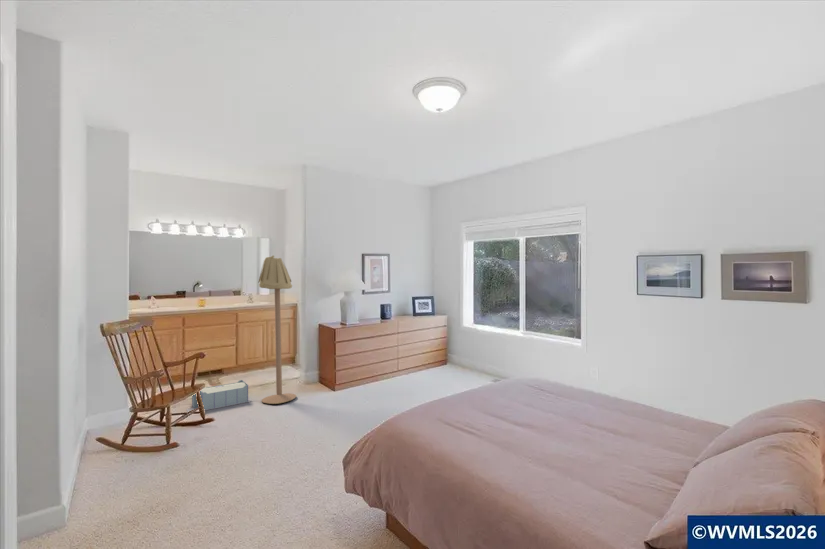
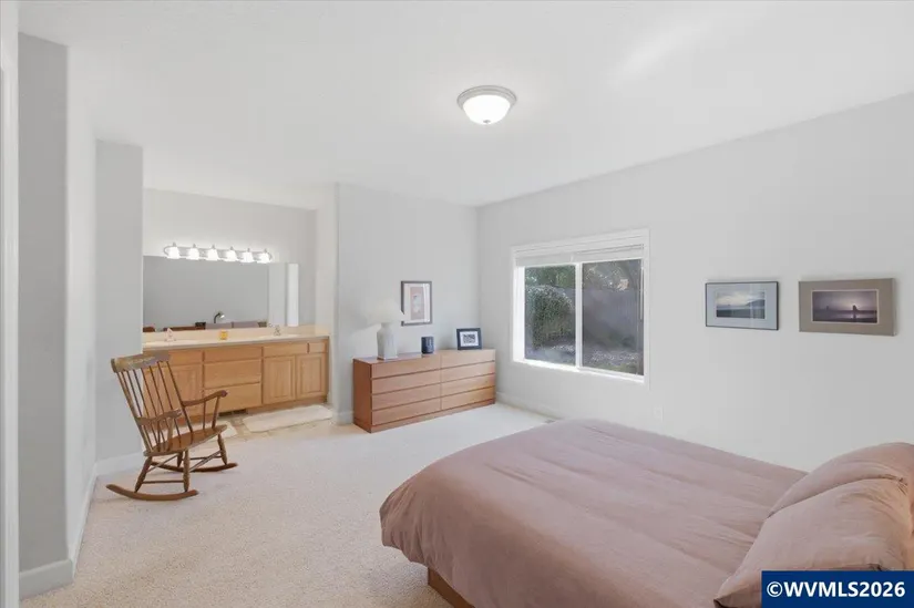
- storage bin [185,379,253,413]
- floor lamp [257,255,297,405]
